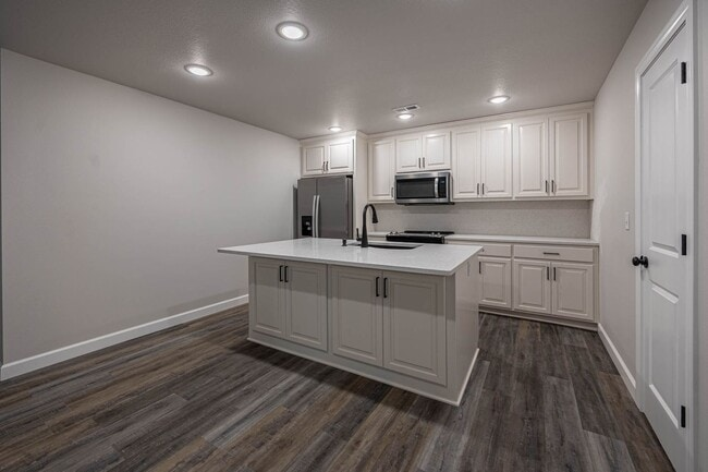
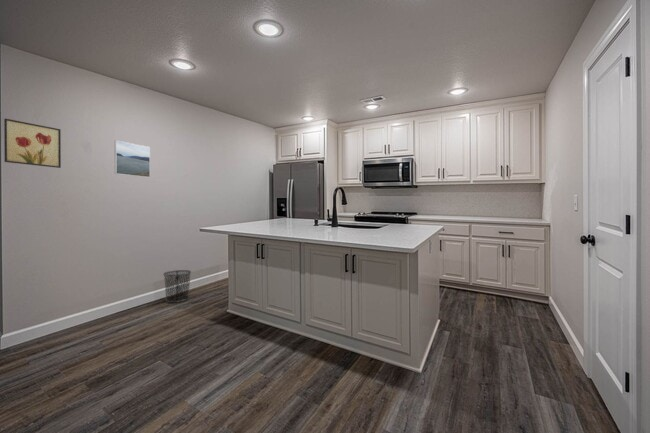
+ wall art [3,118,62,169]
+ trash can [162,269,192,303]
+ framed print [114,139,151,179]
